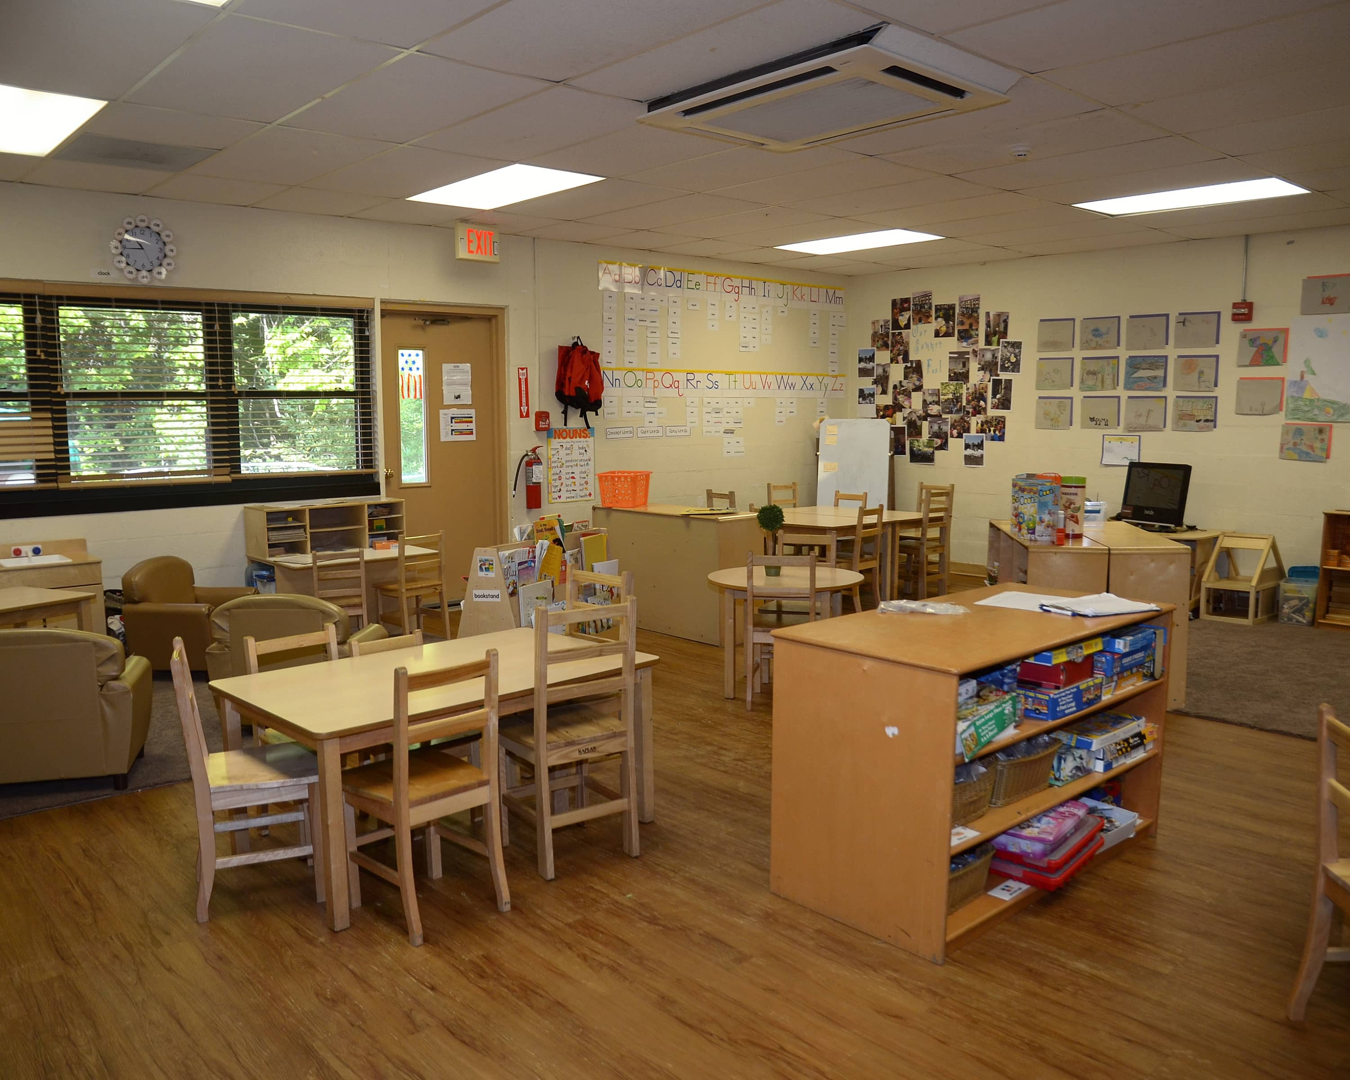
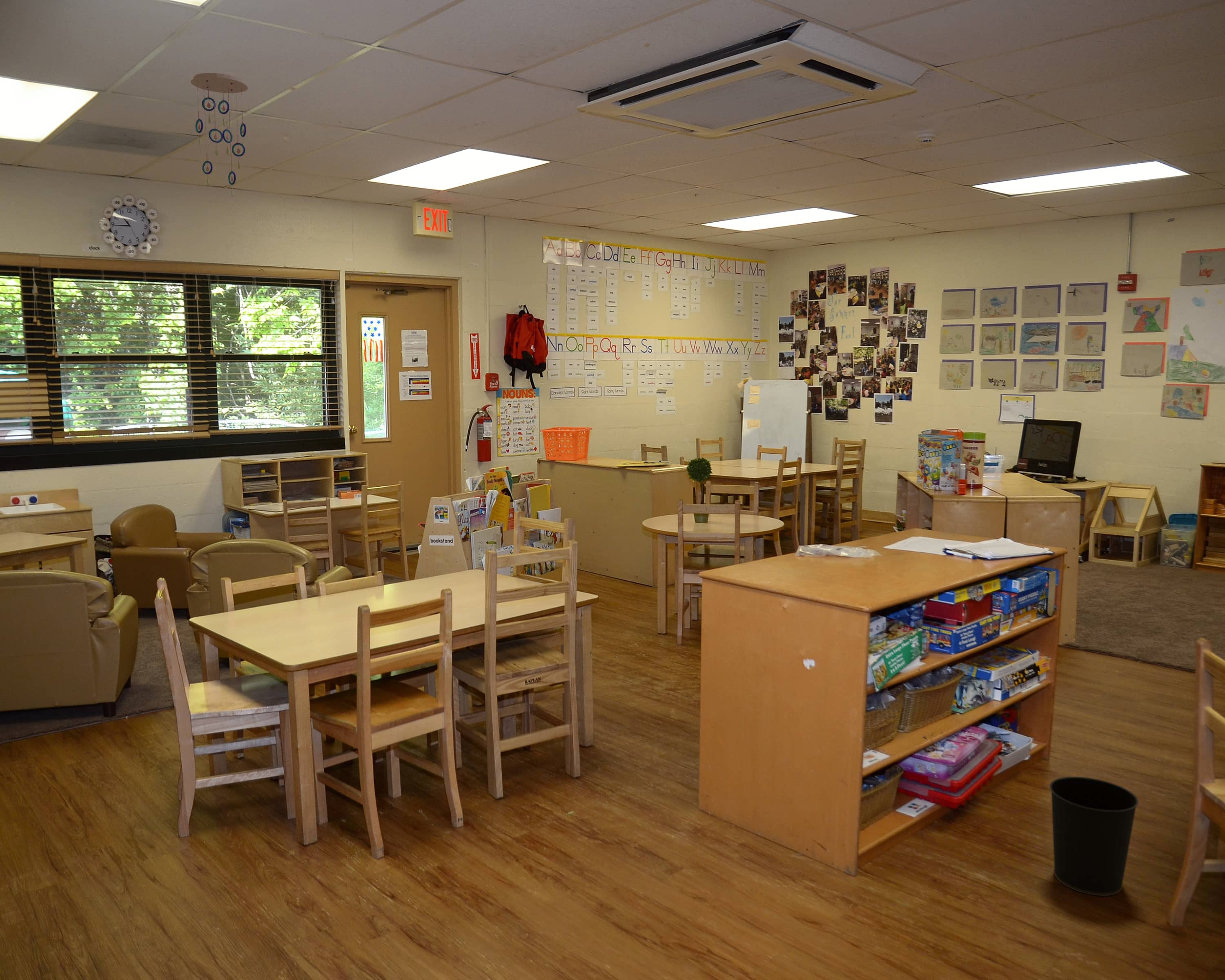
+ wastebasket [1049,776,1139,896]
+ ceiling mobile [190,72,248,197]
